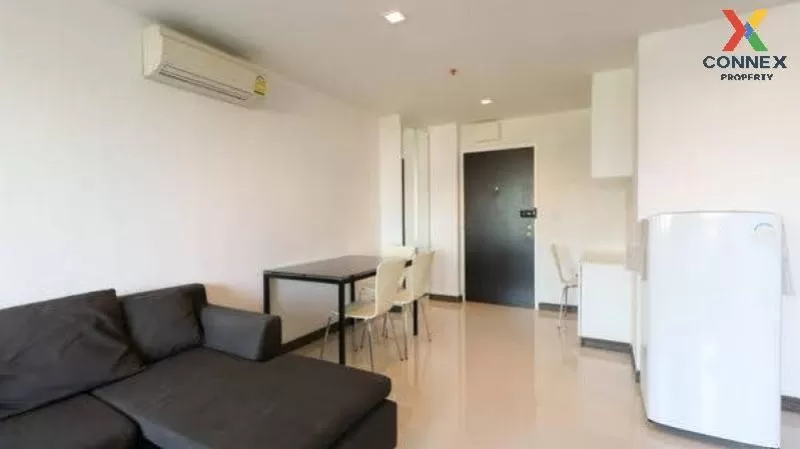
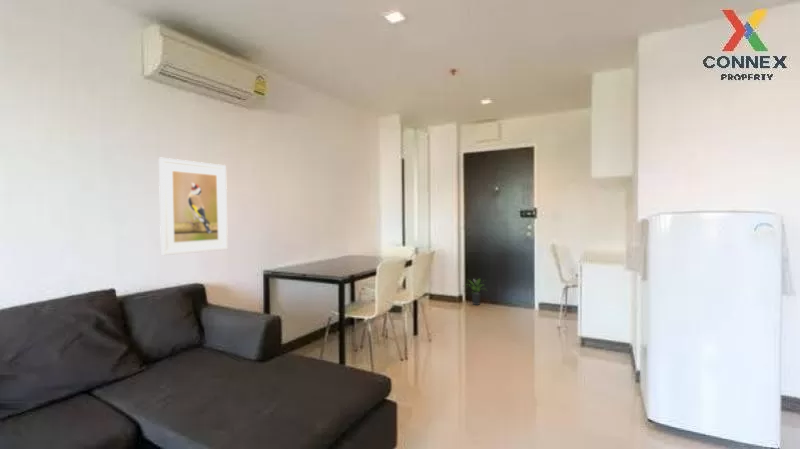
+ potted plant [463,277,488,306]
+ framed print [158,157,229,256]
